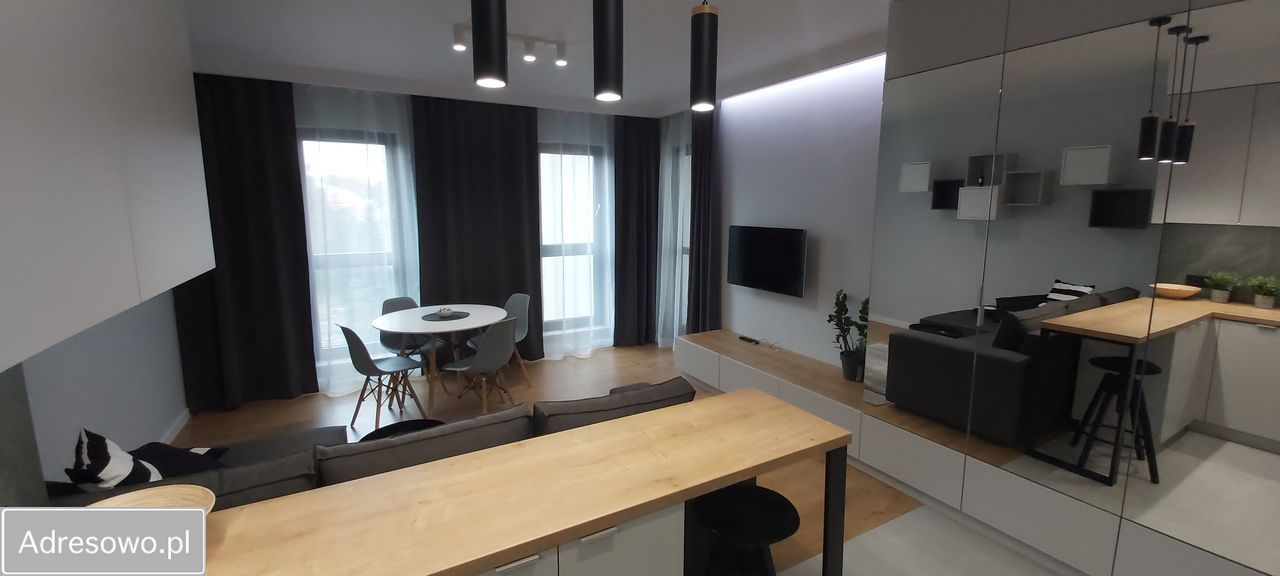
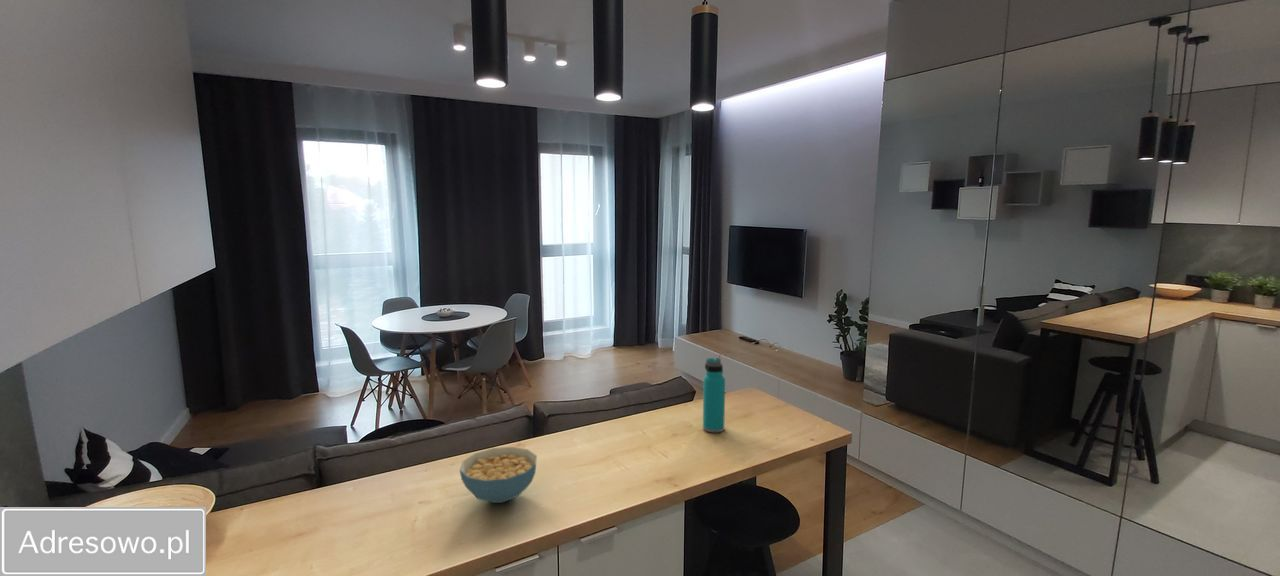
+ water bottle [702,357,726,433]
+ cereal bowl [459,446,538,504]
